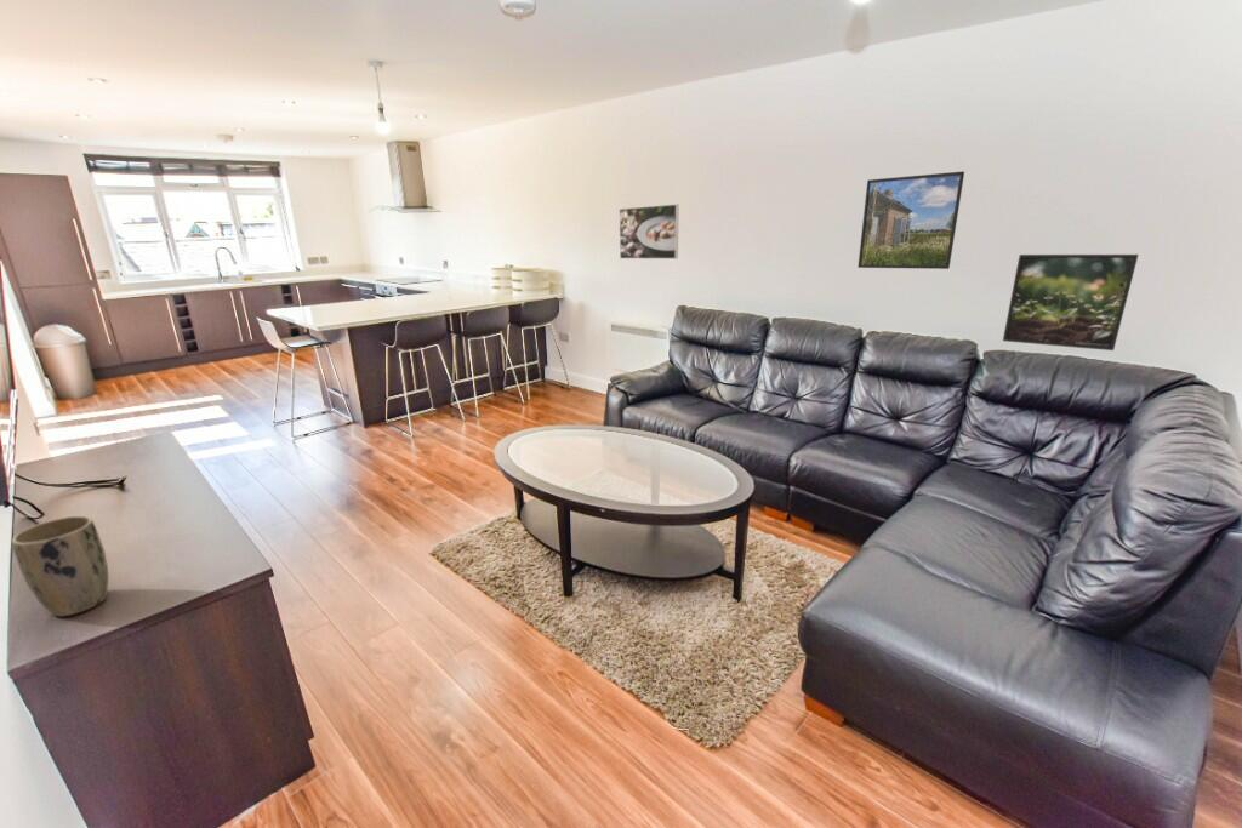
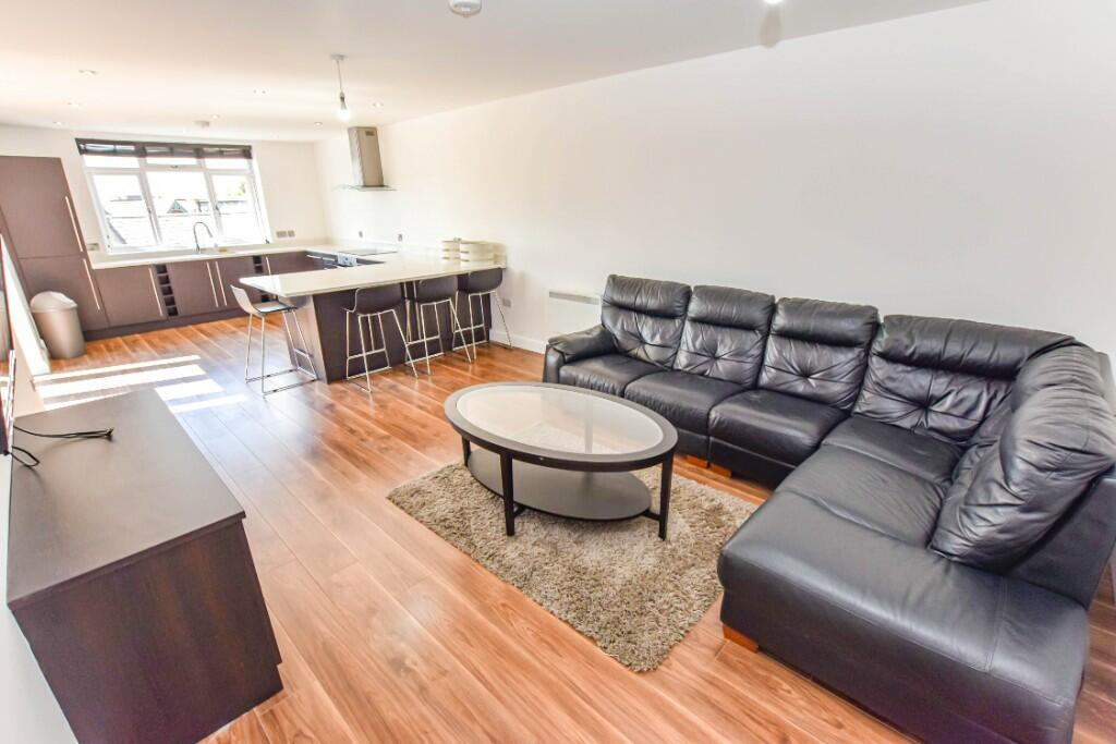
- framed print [619,202,680,261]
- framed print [1002,253,1139,352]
- plant pot [11,515,109,618]
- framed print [856,170,965,270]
